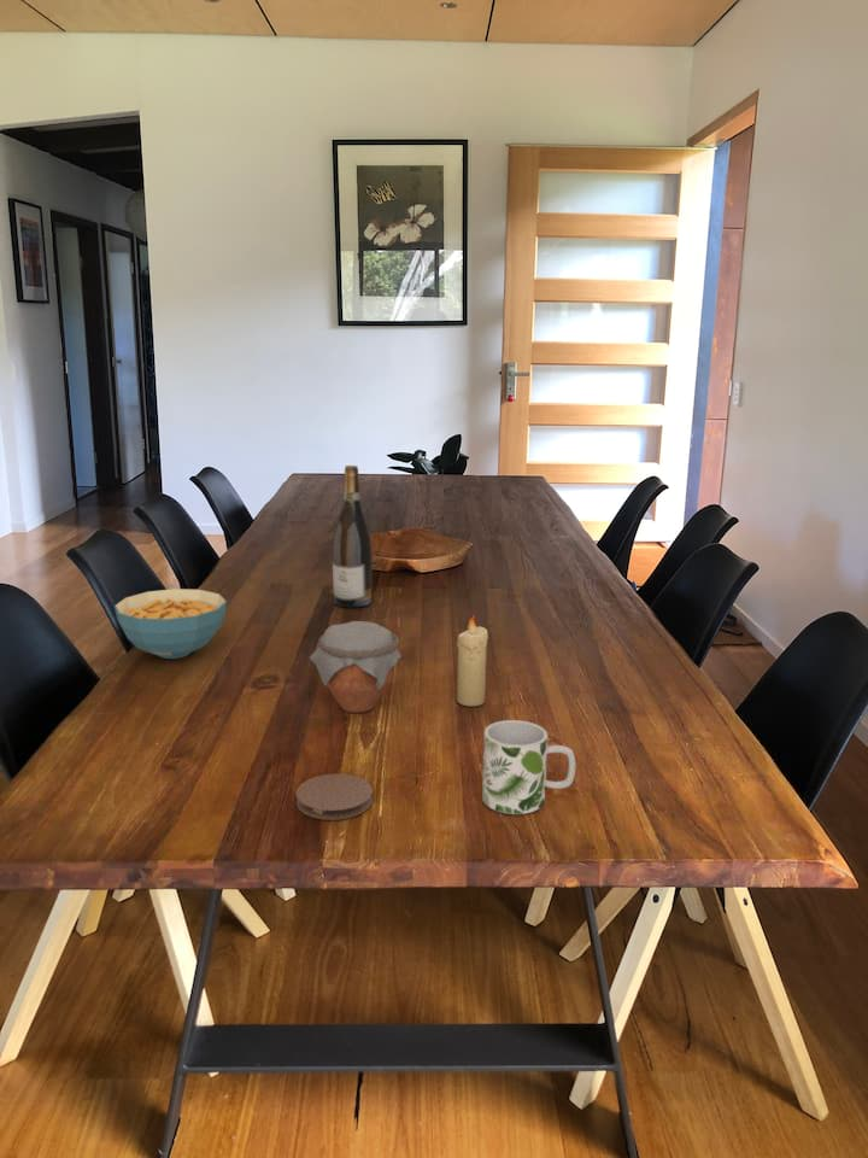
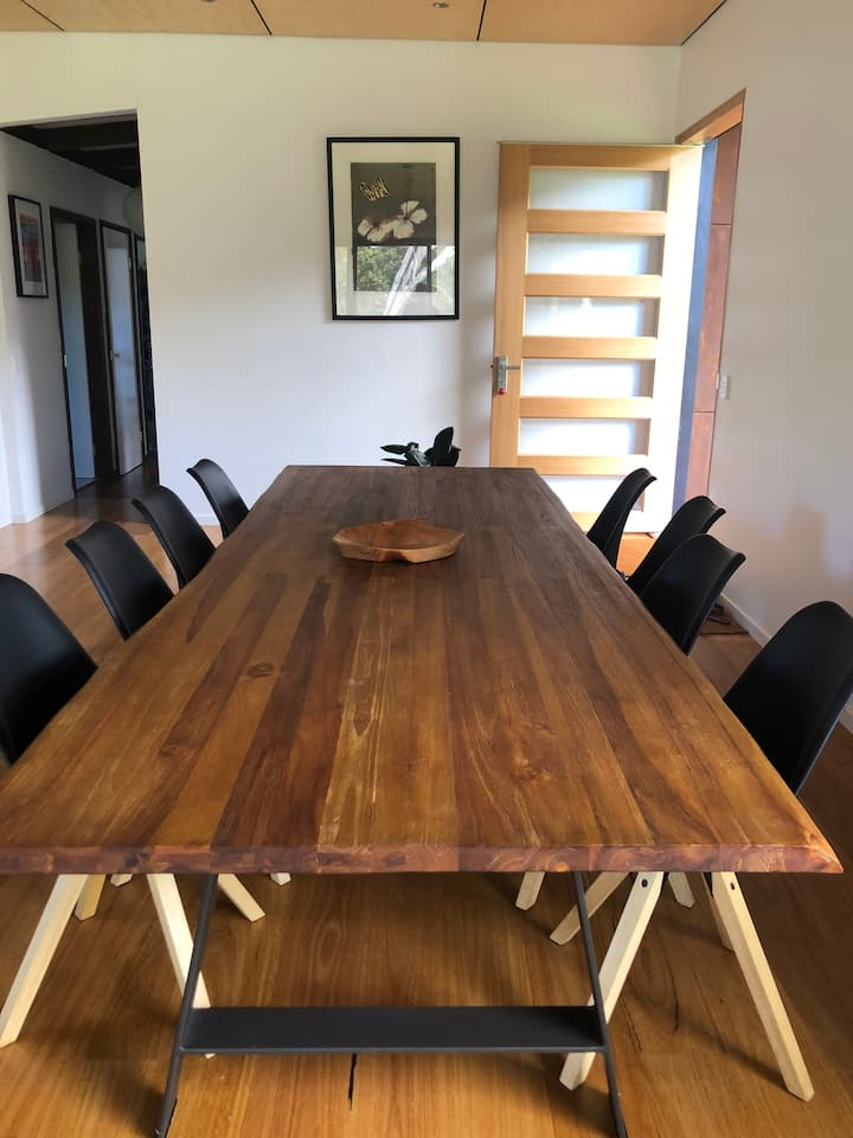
- coaster [295,773,374,821]
- jar [309,620,403,714]
- mug [481,719,576,815]
- cereal bowl [113,587,228,660]
- wine bottle [332,464,373,609]
- candle [456,614,489,708]
